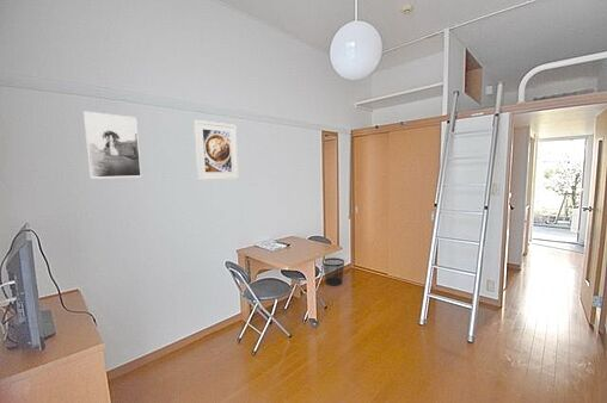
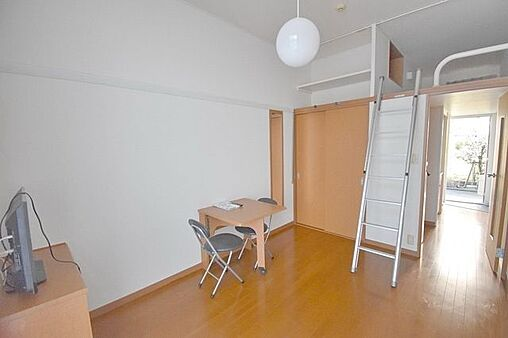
- wastebasket [323,256,345,287]
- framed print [192,119,240,181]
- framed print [82,110,142,180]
